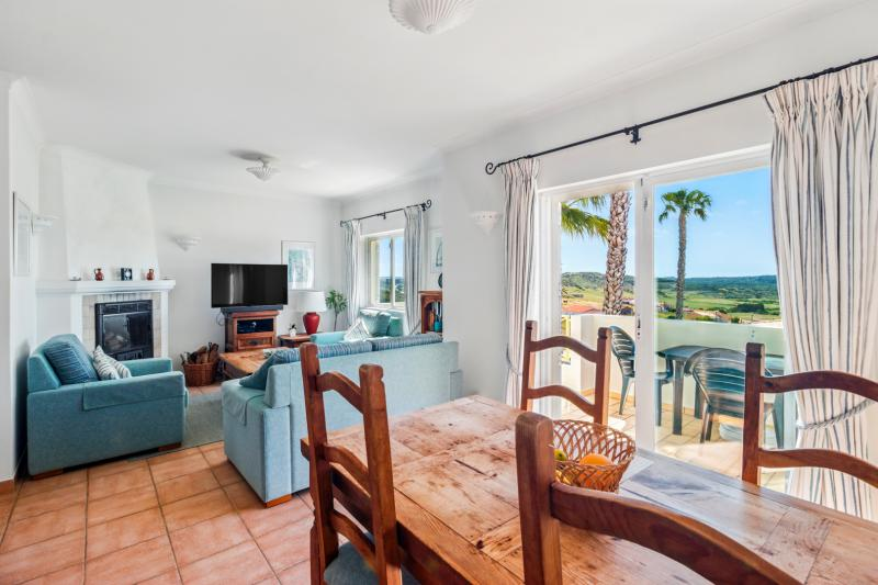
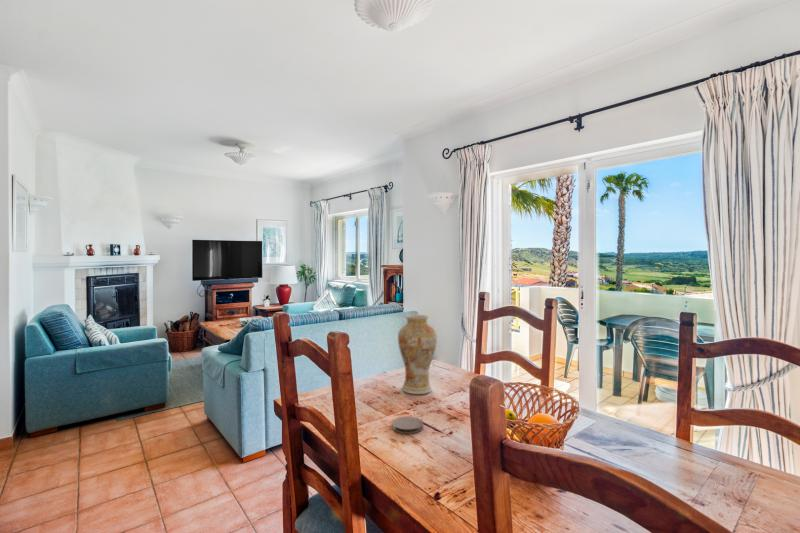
+ vase [397,314,438,395]
+ coaster [391,416,424,435]
